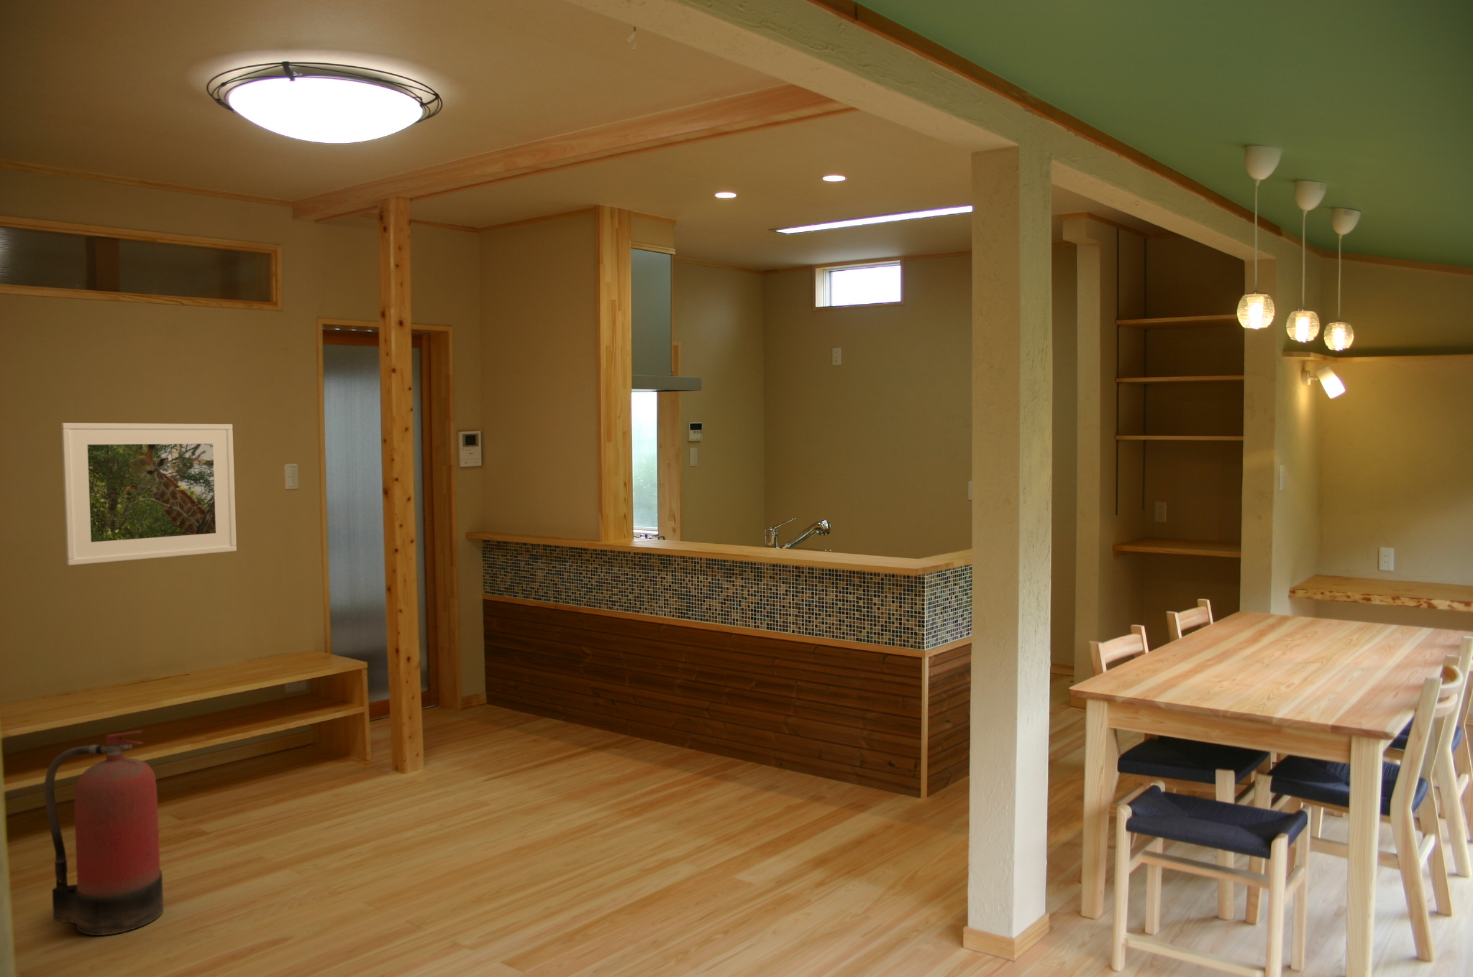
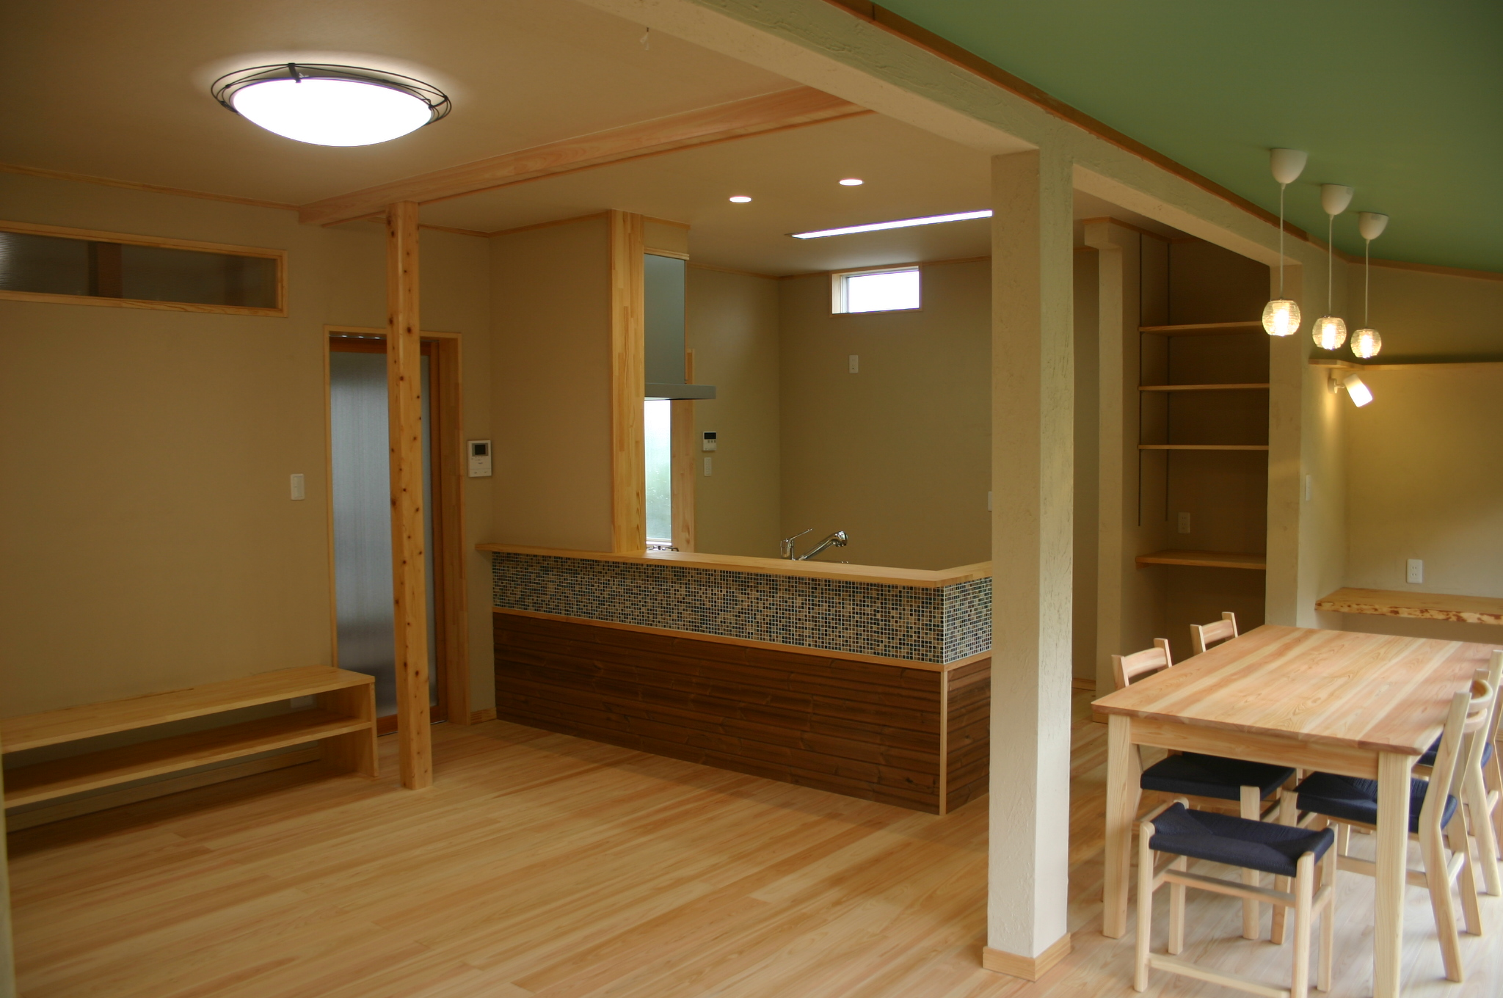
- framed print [60,422,238,566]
- fire extinguisher [44,729,164,936]
